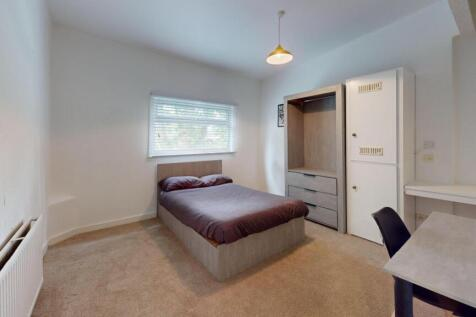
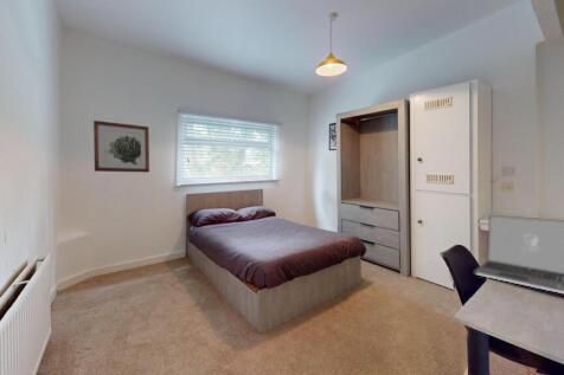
+ wall art [92,119,150,174]
+ laptop [472,214,564,296]
